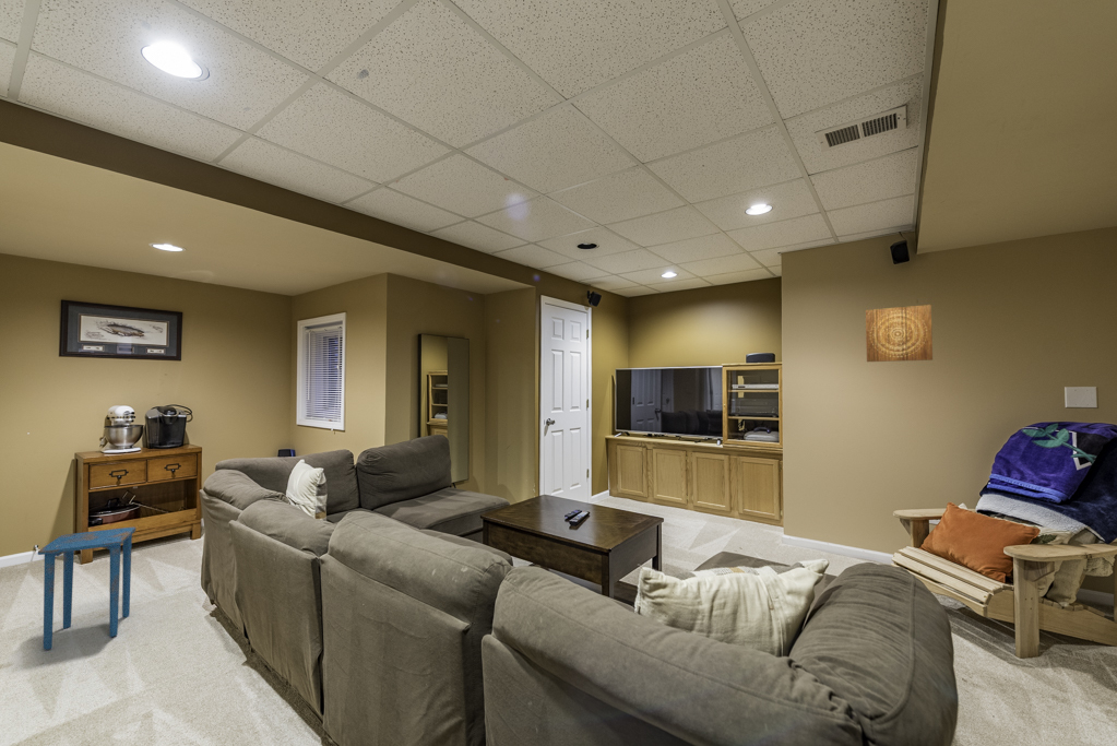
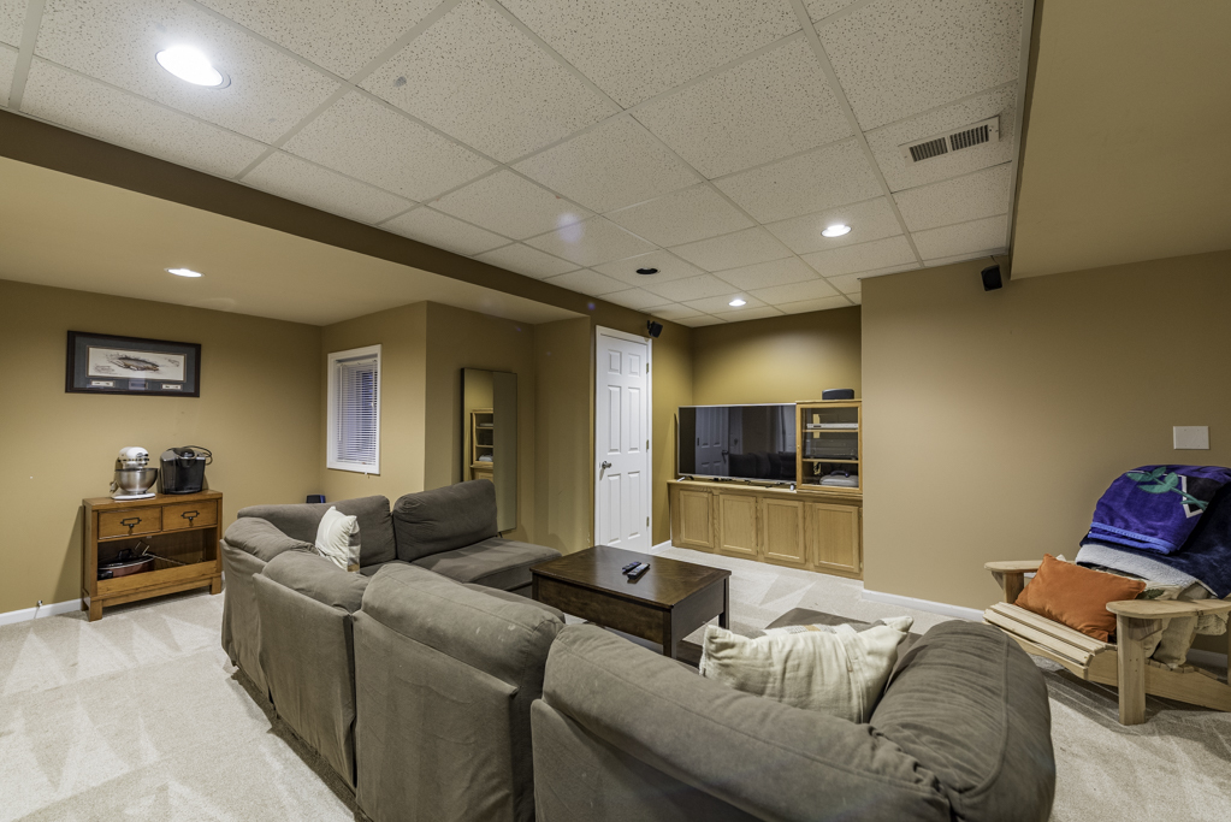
- wall art [865,304,934,363]
- side table [37,526,138,651]
